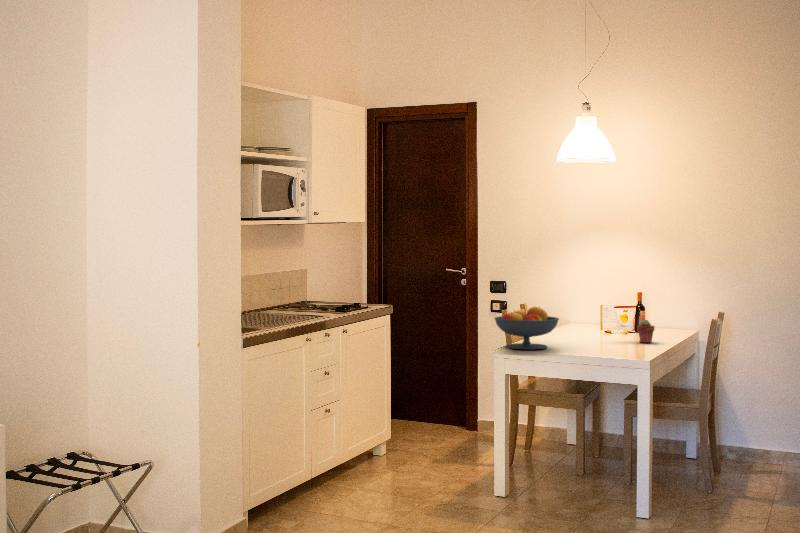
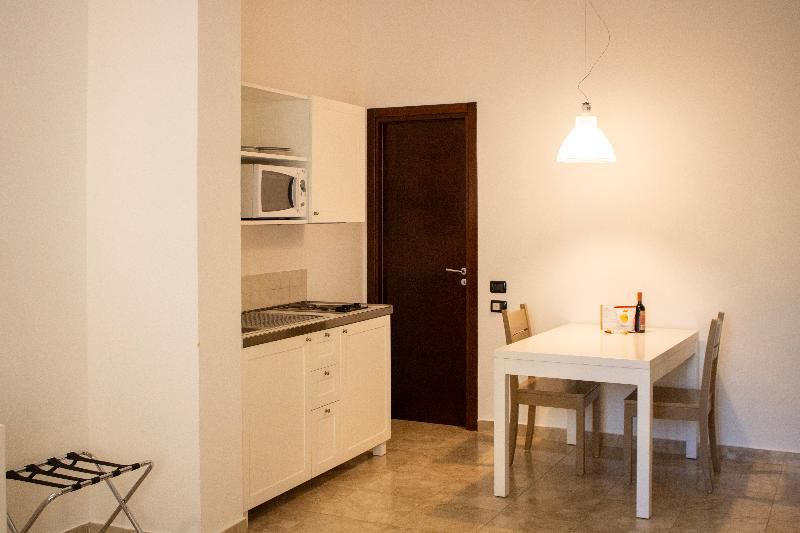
- fruit bowl [493,305,560,350]
- potted succulent [636,319,655,344]
